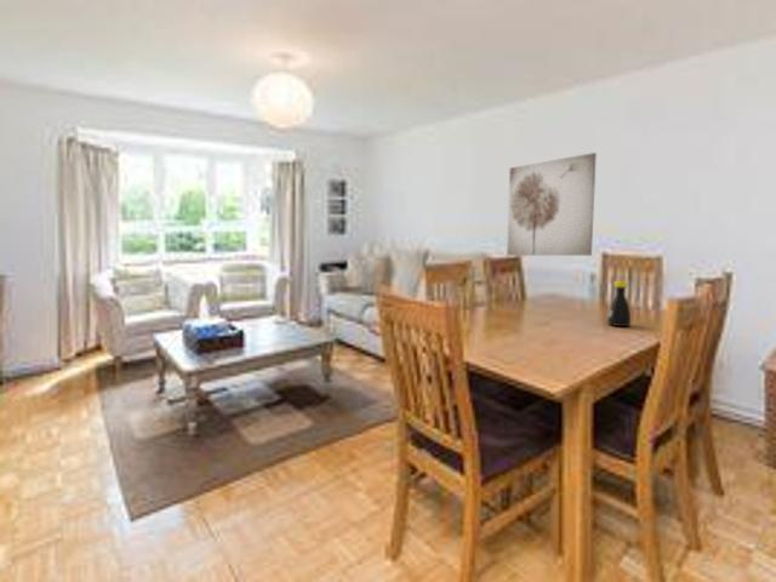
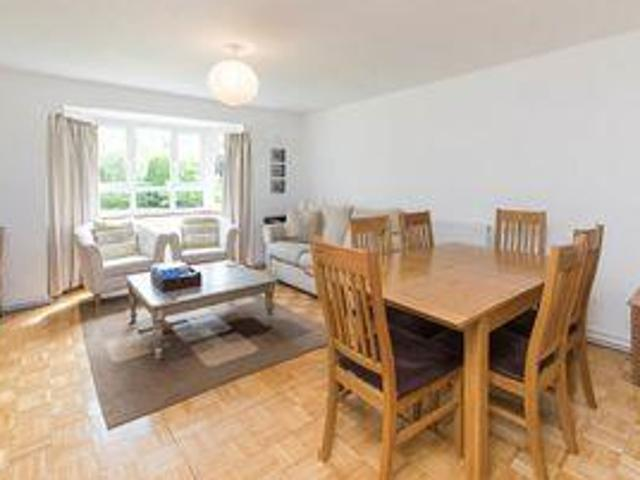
- bottle [606,280,632,327]
- wall art [506,152,598,257]
